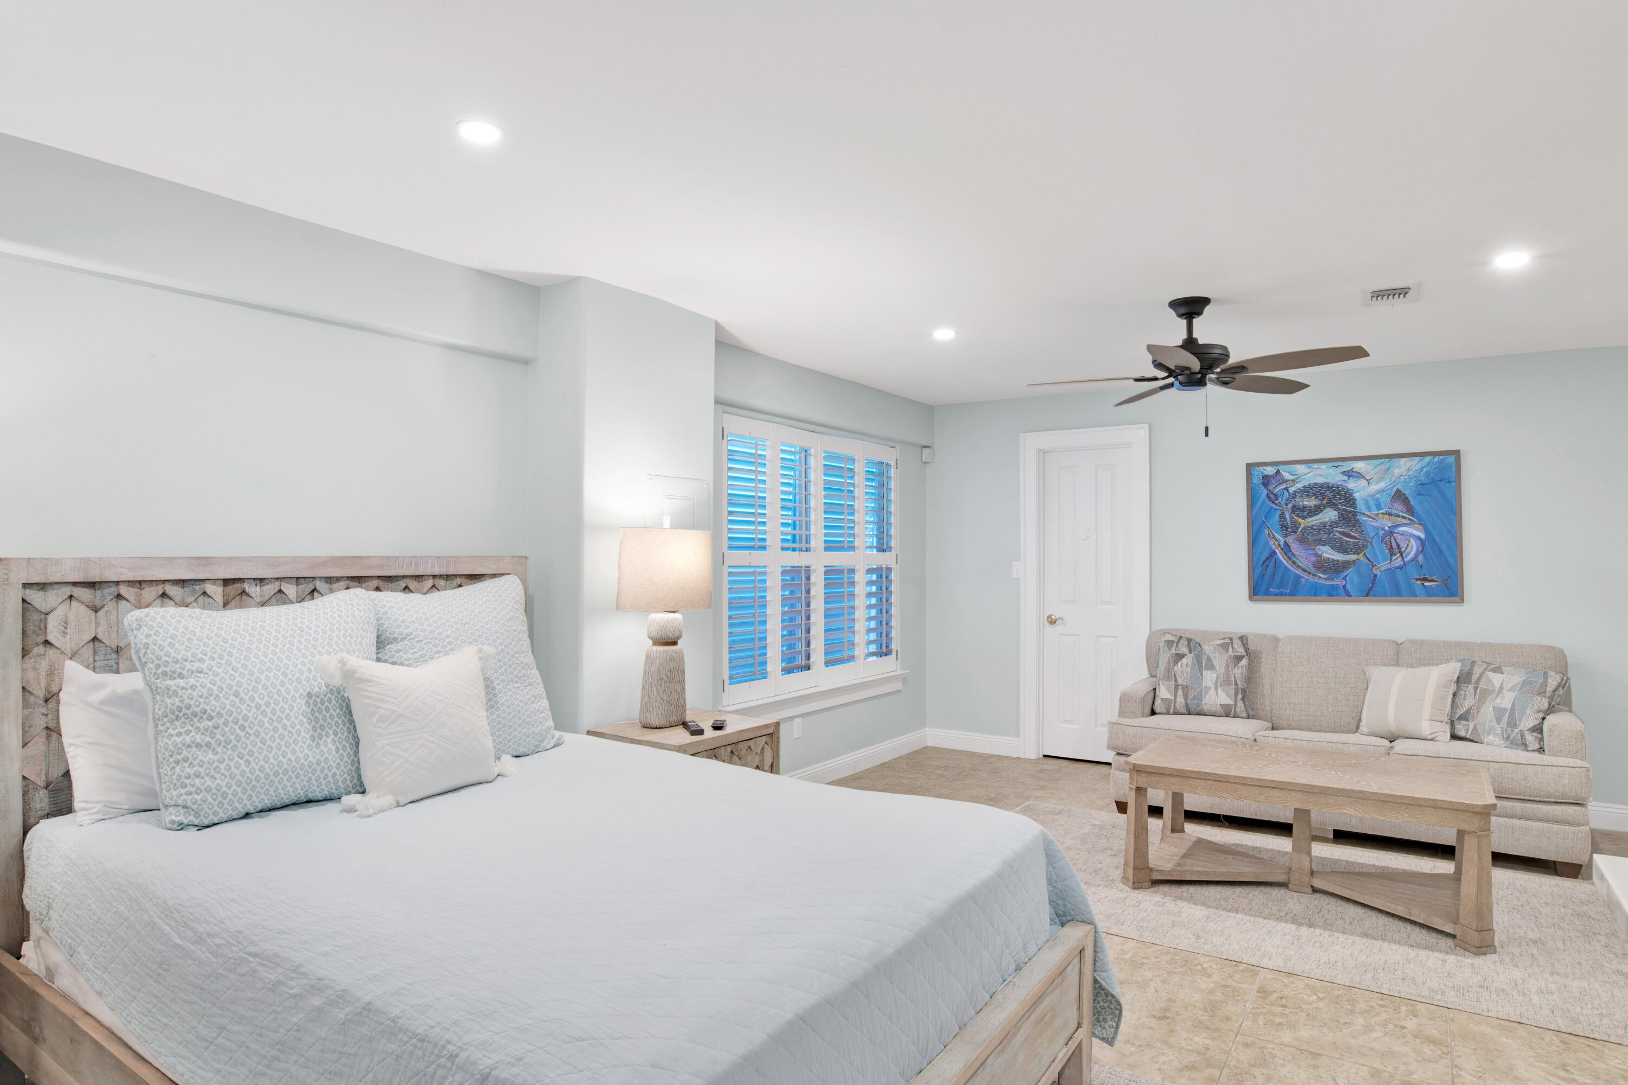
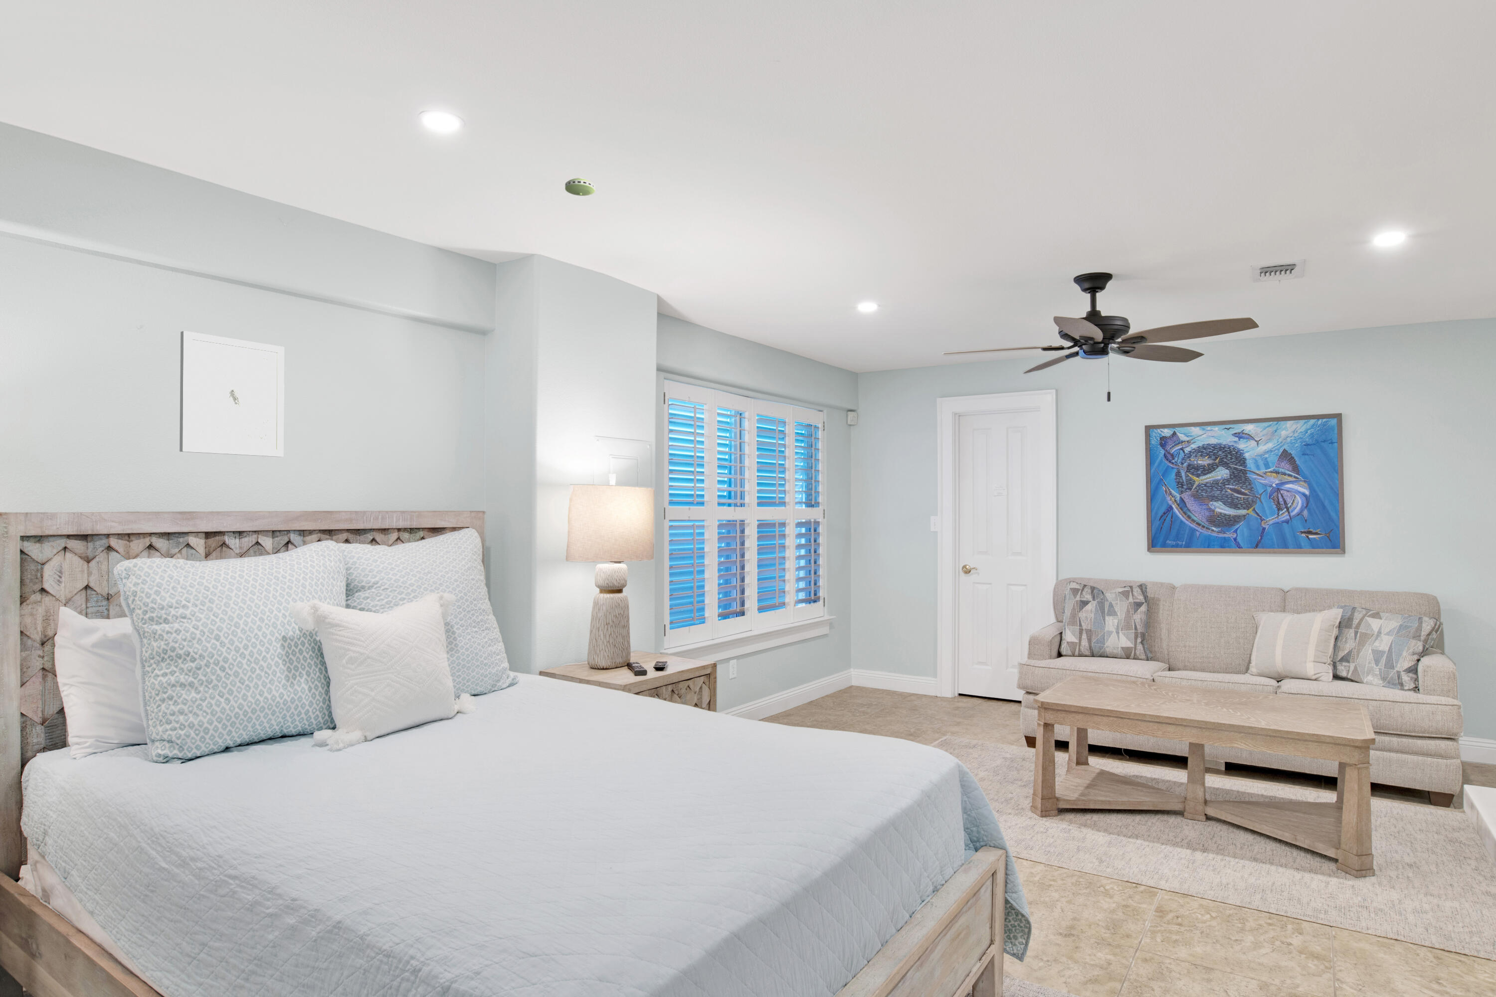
+ smoke detector [564,177,596,197]
+ wall art [179,330,285,457]
